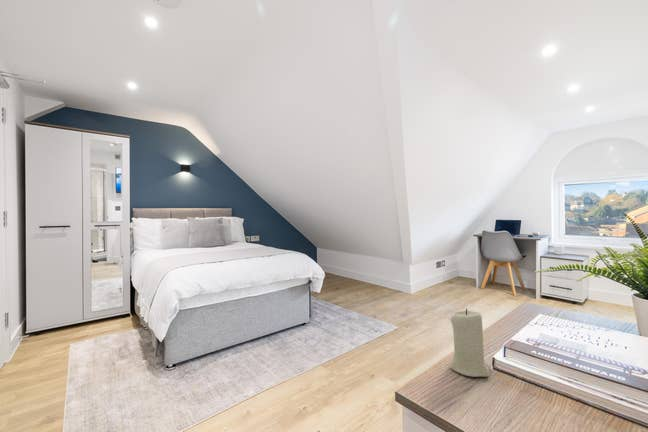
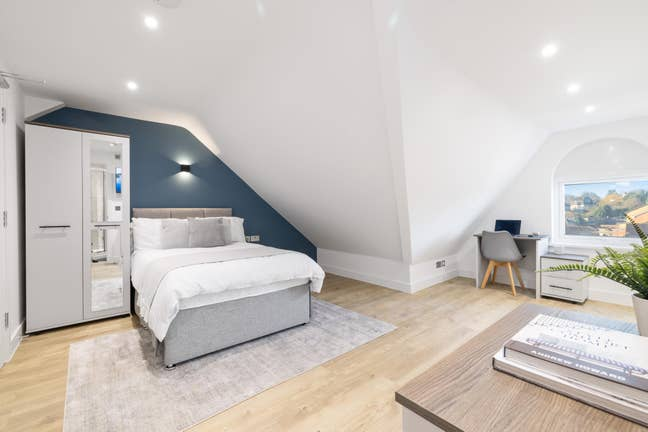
- candle [449,308,492,378]
